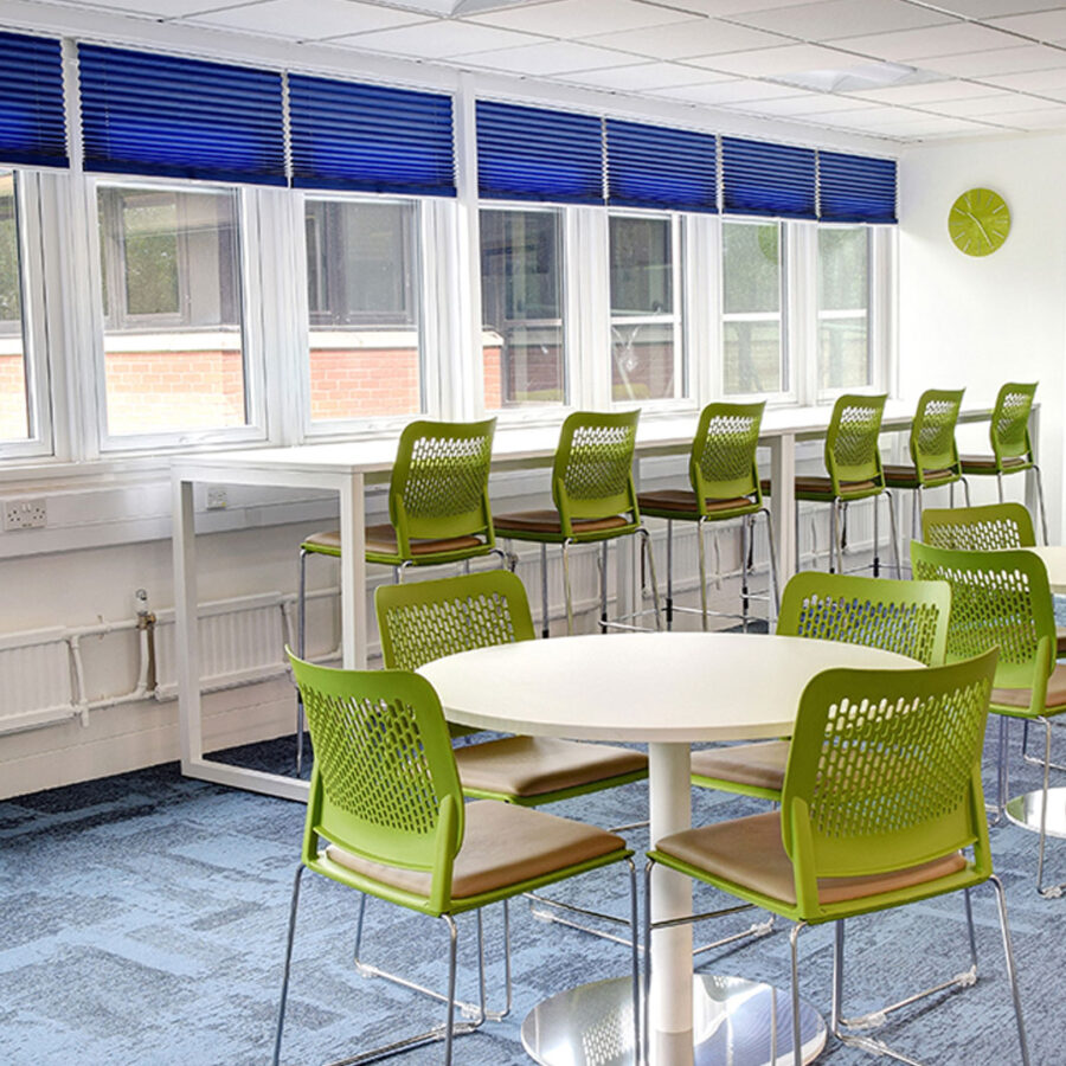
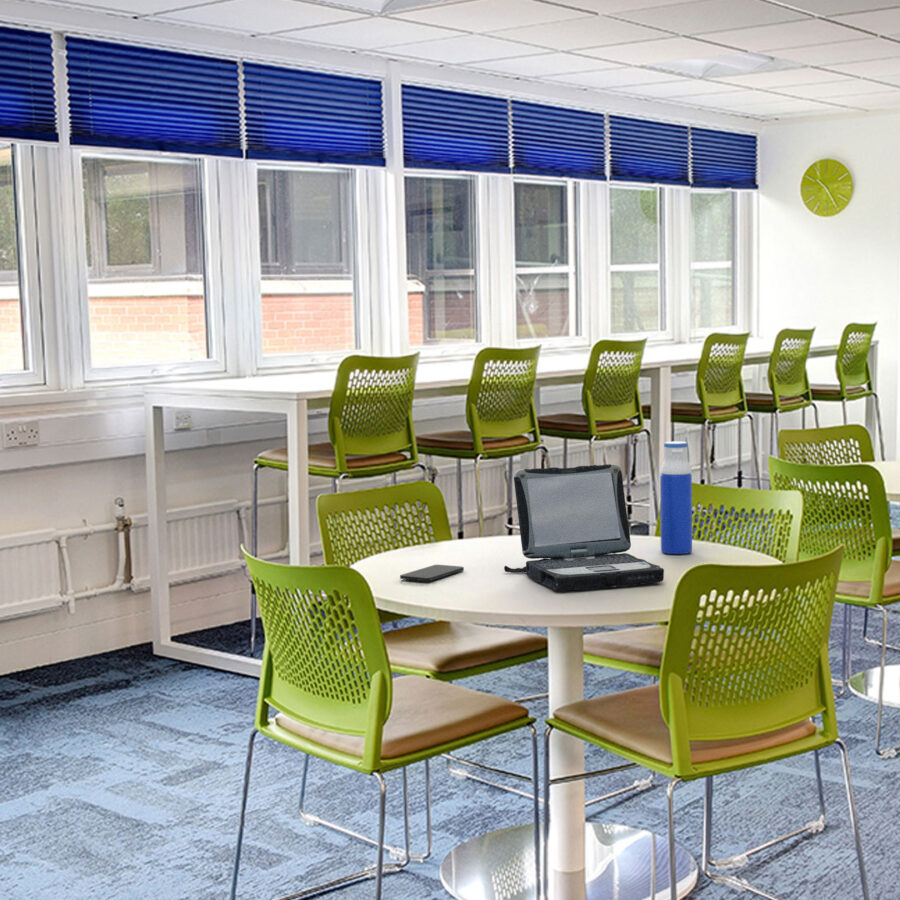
+ smartphone [399,564,465,582]
+ water bottle [659,440,693,555]
+ laptop [503,463,665,591]
